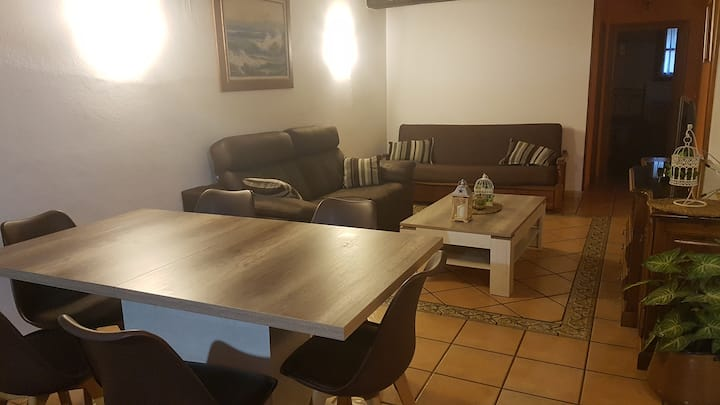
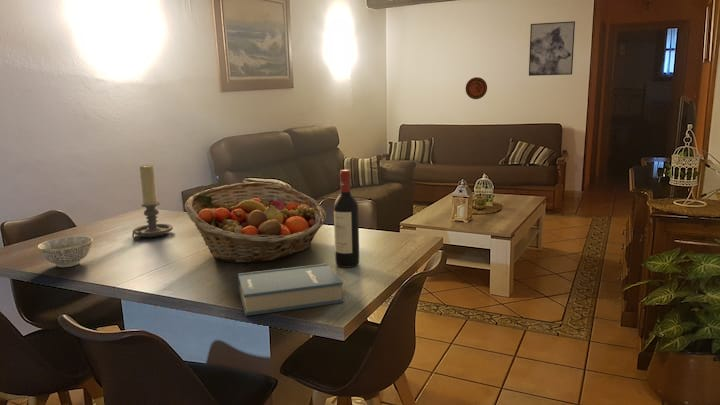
+ fruit basket [184,181,327,264]
+ wine bottle [333,169,360,269]
+ wall art [528,20,576,77]
+ candle holder [131,163,174,241]
+ hardback book [237,262,344,317]
+ bowl [37,235,94,268]
+ decorative plate [465,76,488,100]
